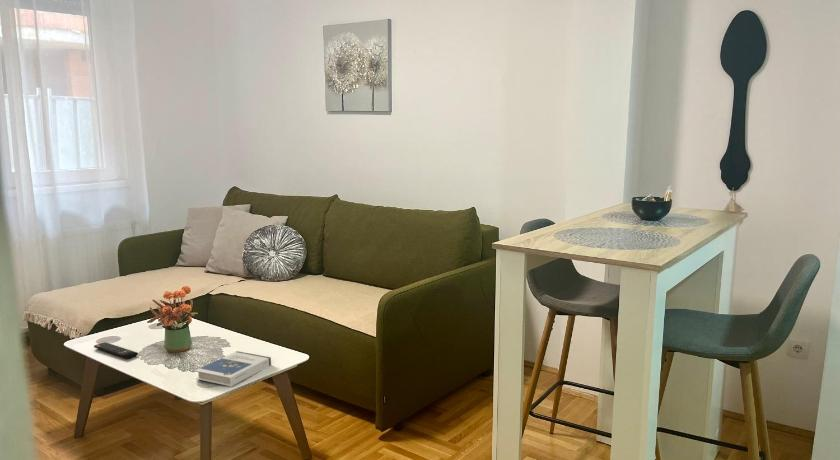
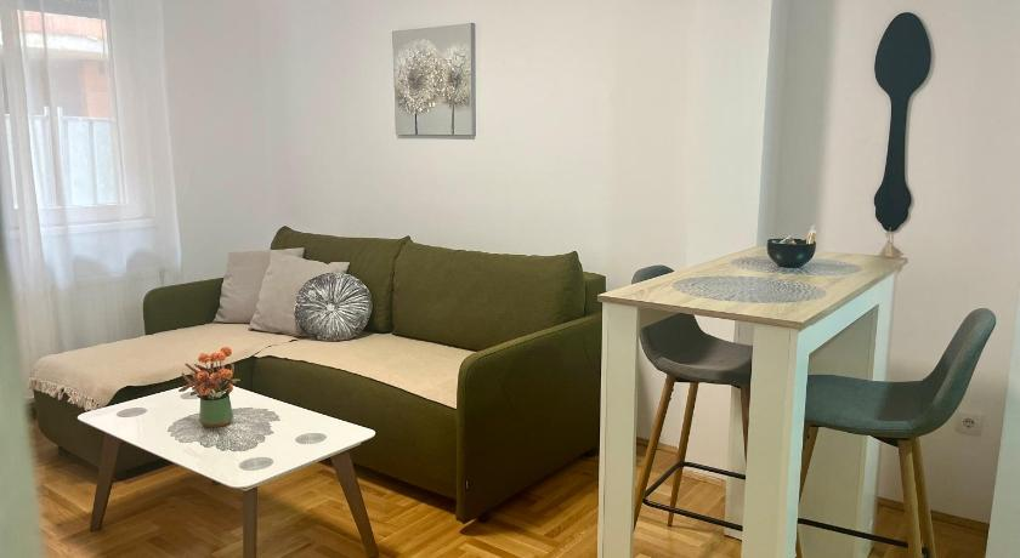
- hardback book [194,350,272,387]
- remote control [93,341,139,359]
